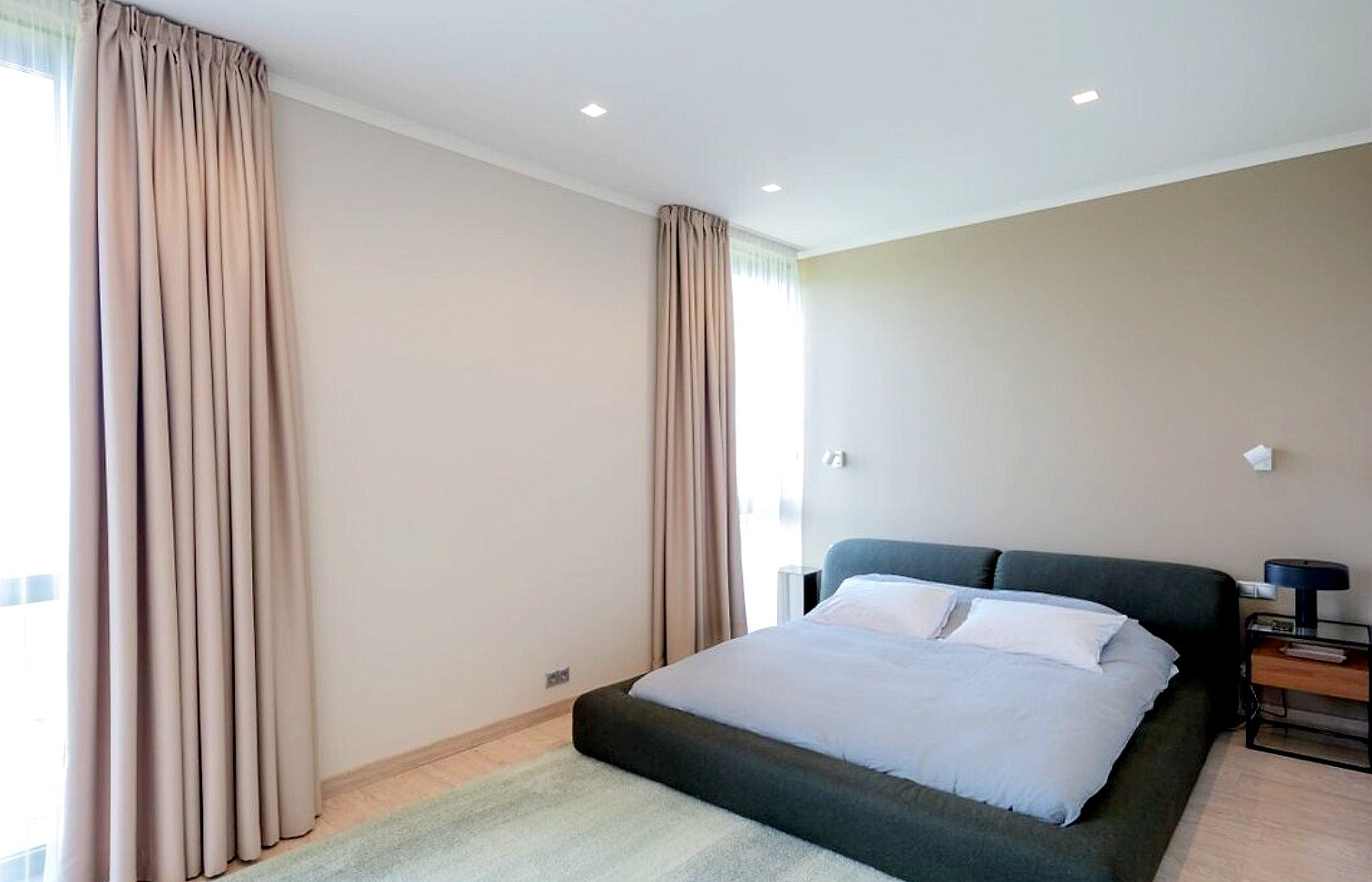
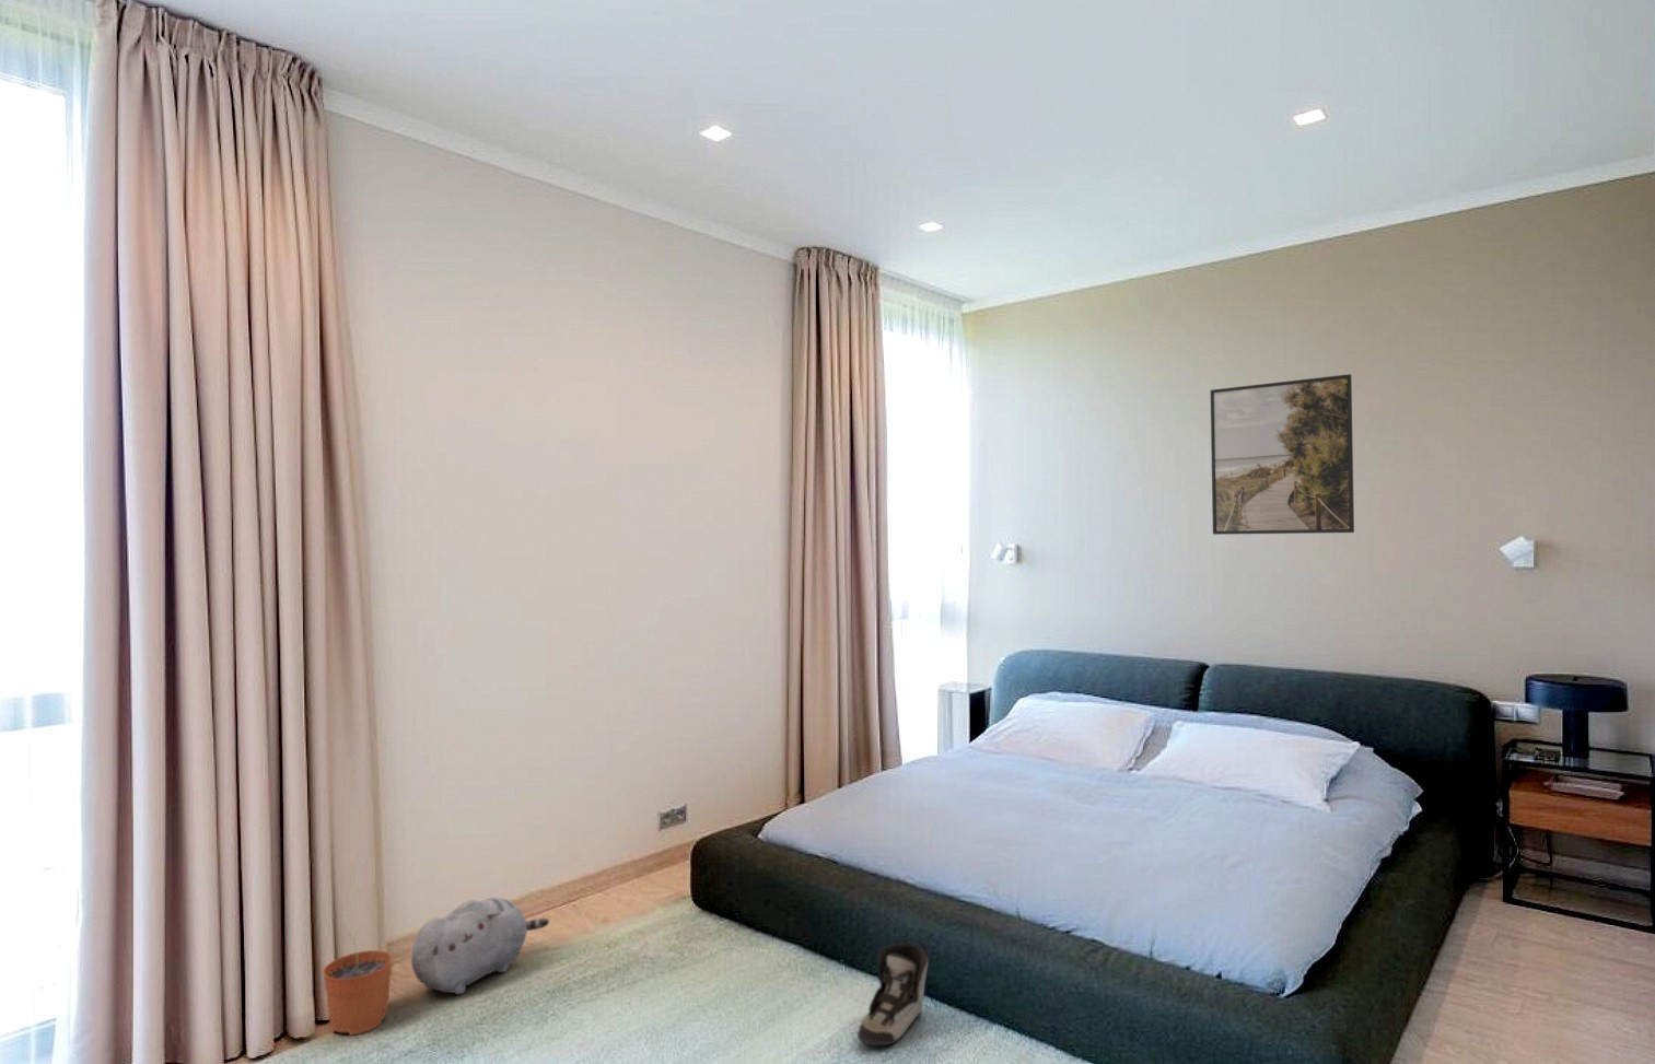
+ shoe [856,939,929,1046]
+ plant pot [322,930,393,1036]
+ plush toy [410,896,550,995]
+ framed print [1210,373,1356,536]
